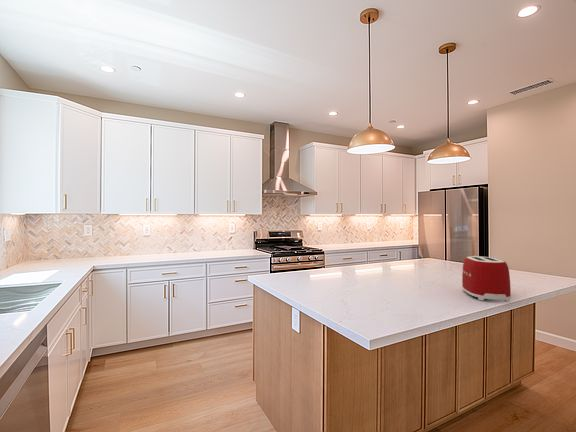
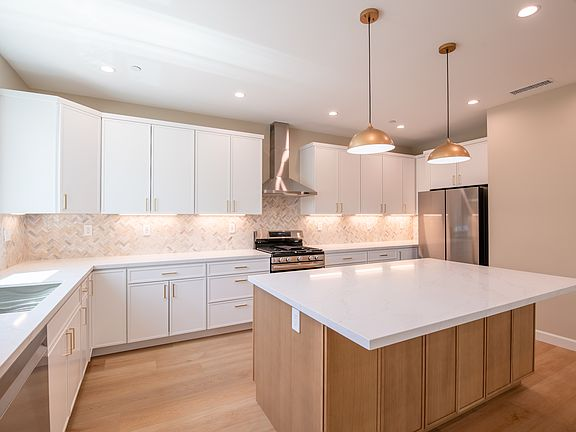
- toaster [461,255,512,303]
